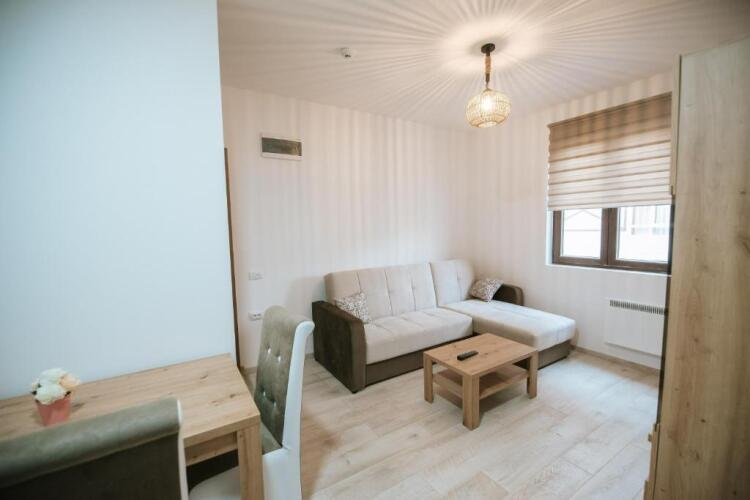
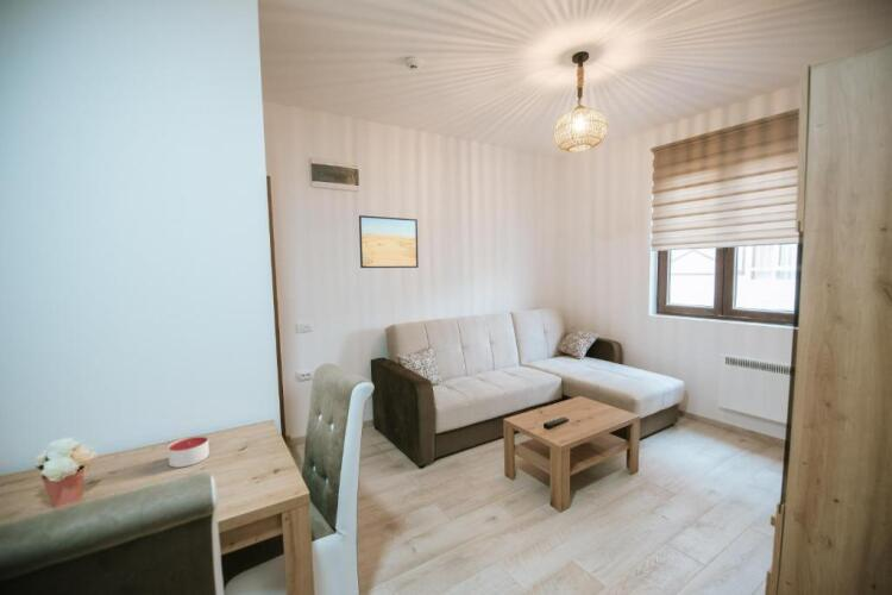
+ candle [167,434,211,469]
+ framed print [358,214,420,269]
